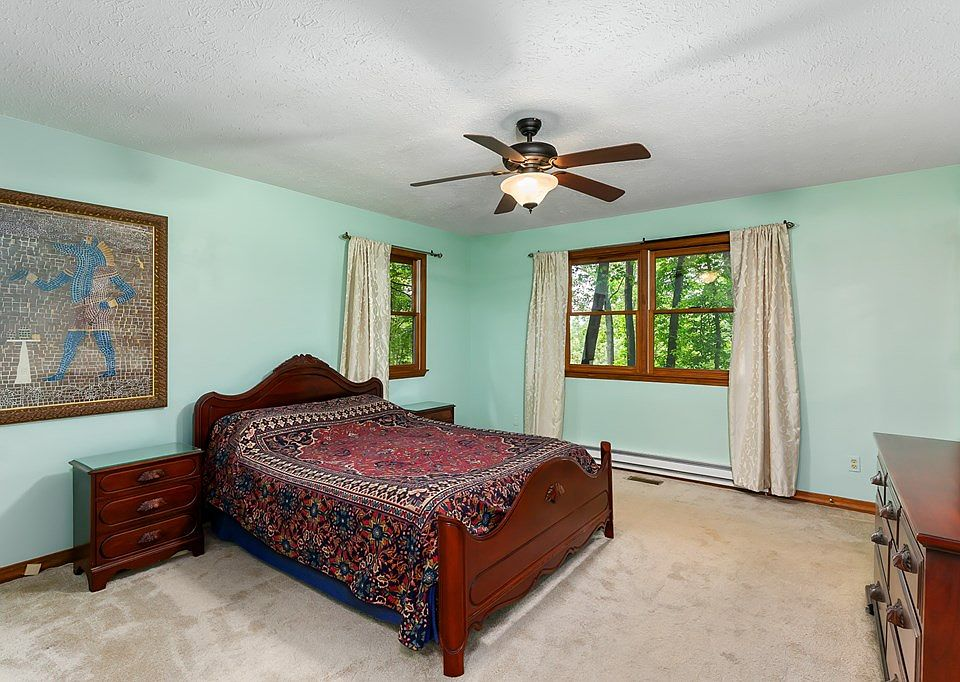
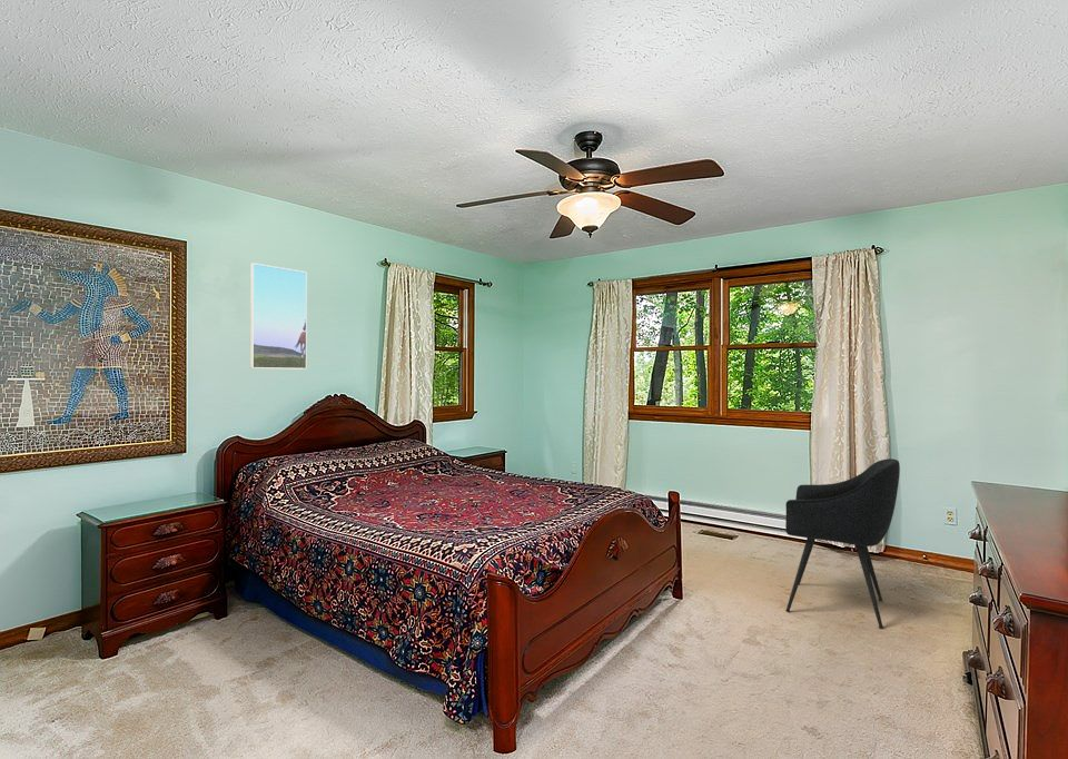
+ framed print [249,262,308,371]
+ armchair [784,457,901,630]
